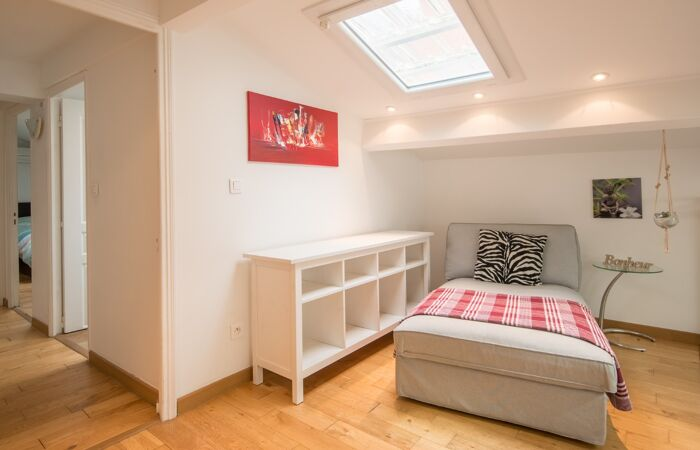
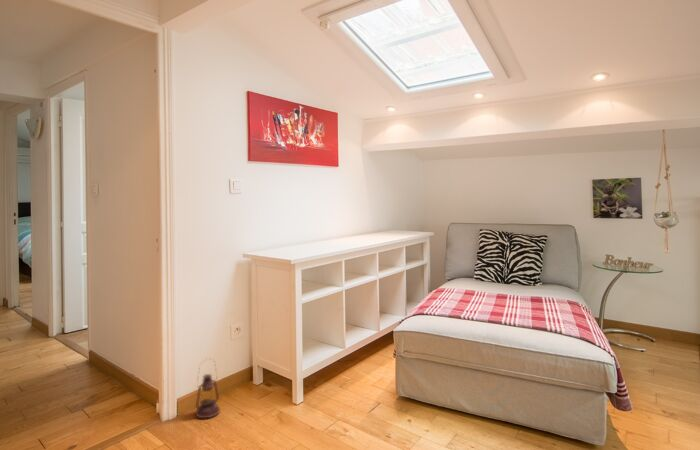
+ lantern [195,357,221,419]
